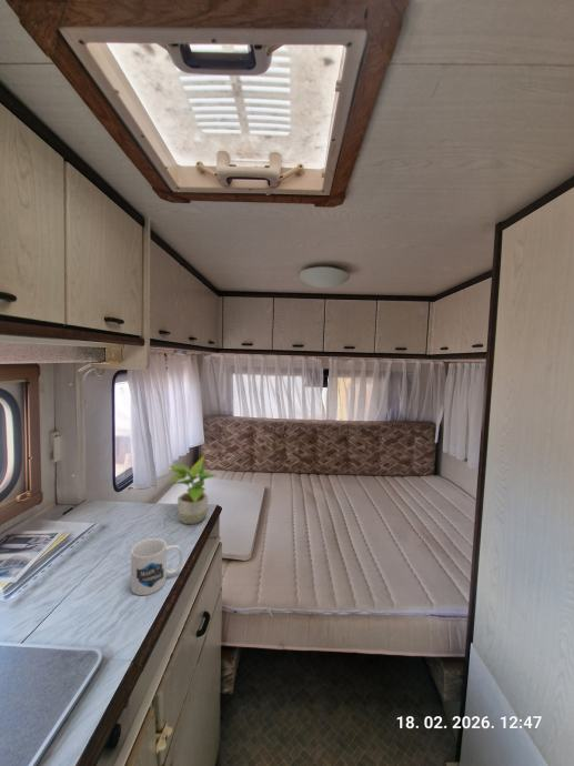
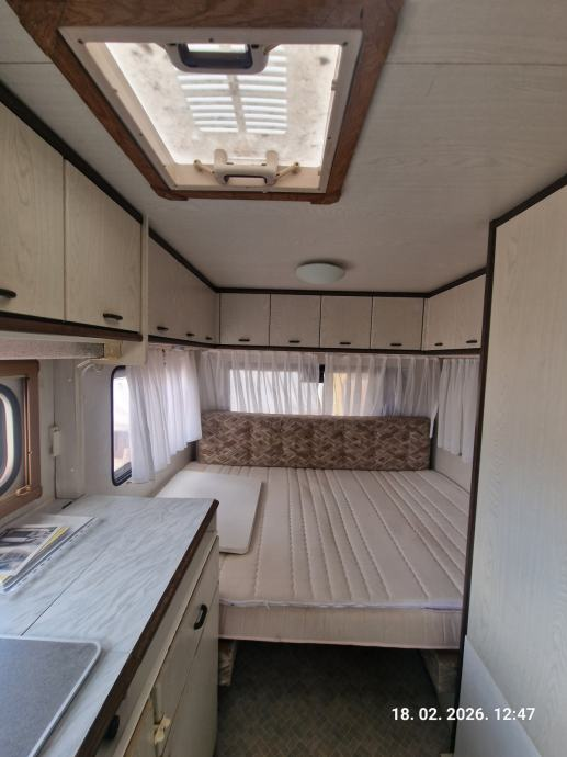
- potted plant [168,454,219,525]
- mug [130,537,183,596]
